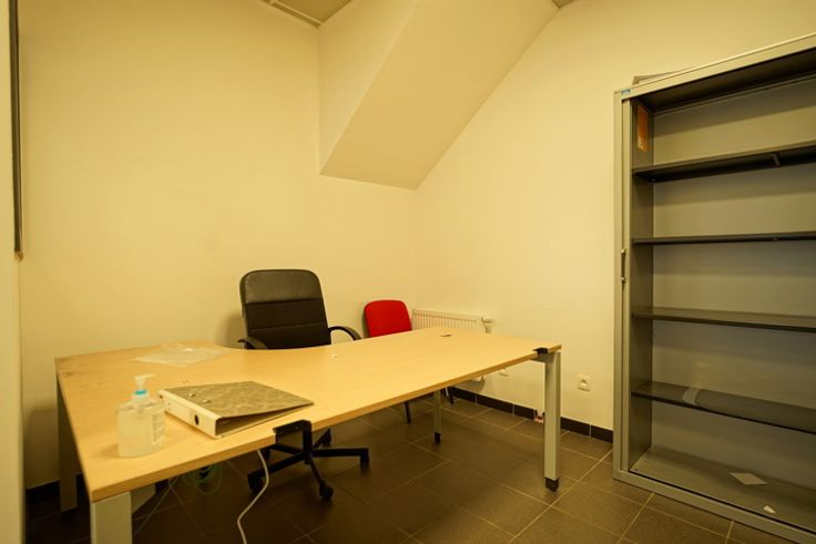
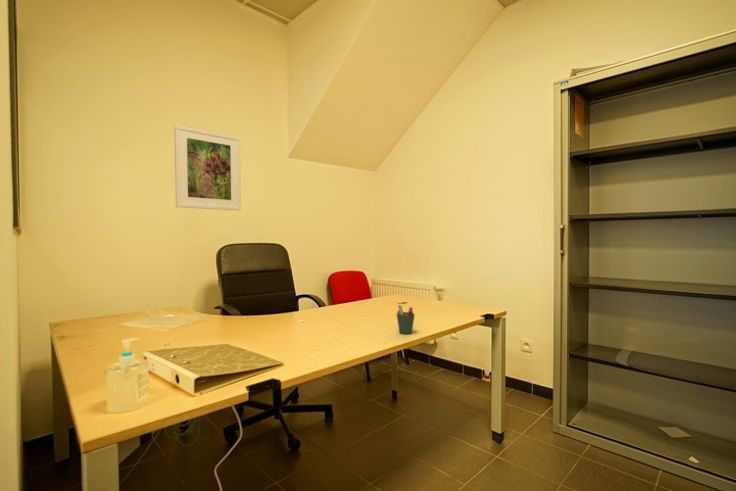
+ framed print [174,124,242,211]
+ pen holder [396,304,416,335]
